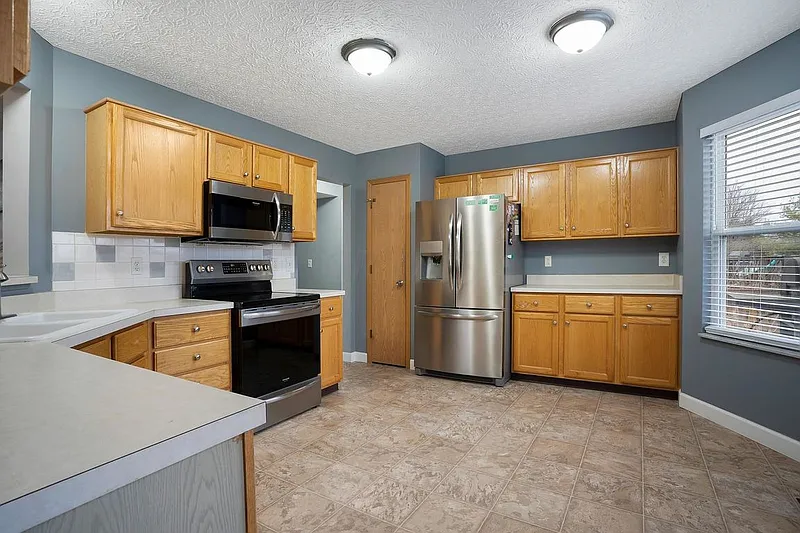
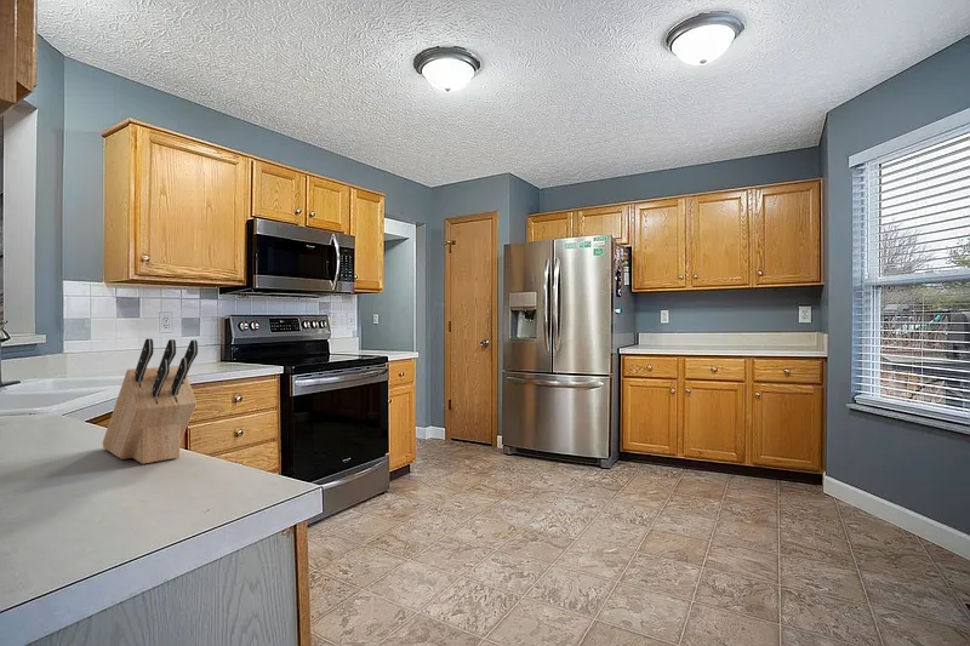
+ knife block [102,338,199,465]
